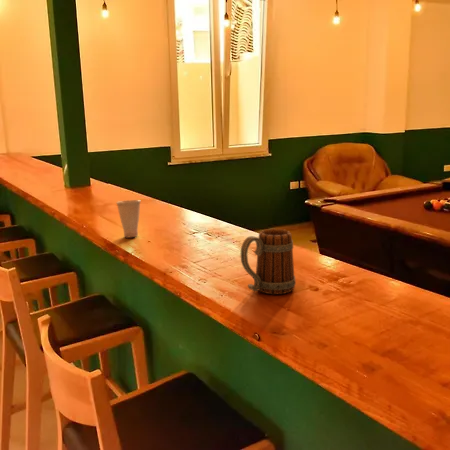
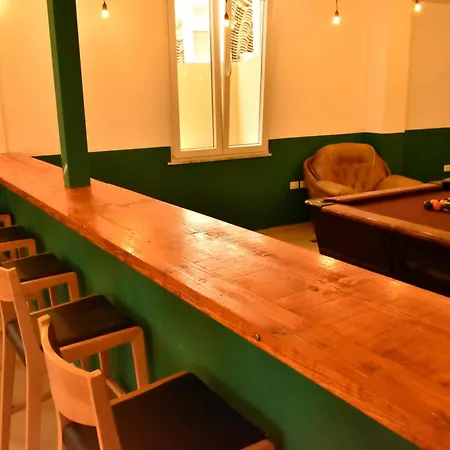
- cup [115,199,142,239]
- beer mug [240,228,297,295]
